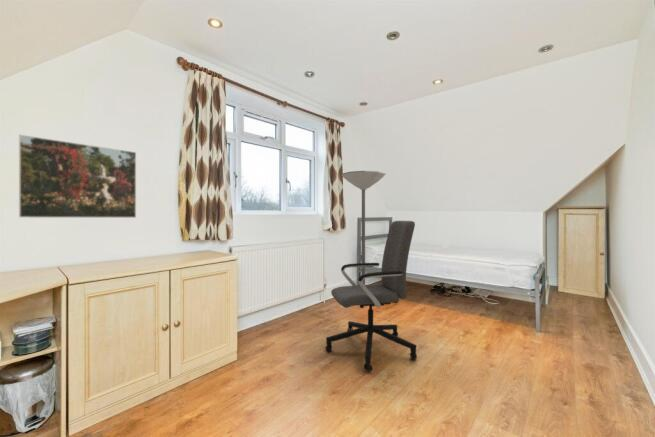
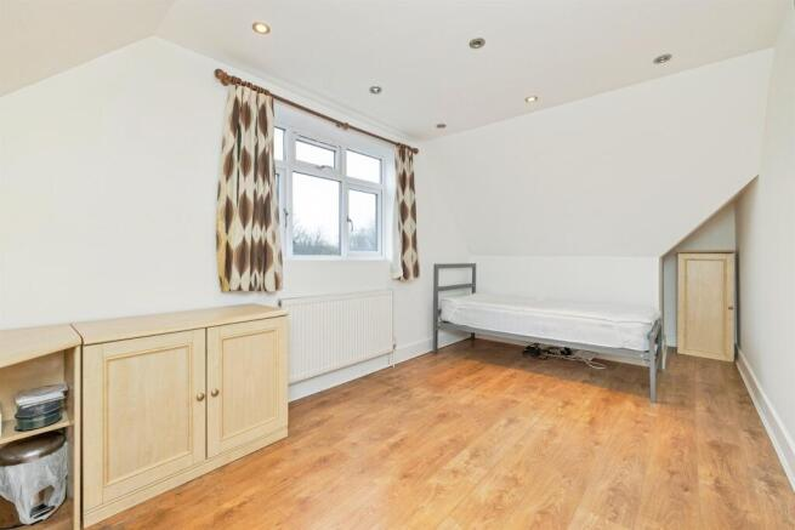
- floor lamp [341,170,387,285]
- office chair [324,220,418,373]
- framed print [18,134,137,219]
